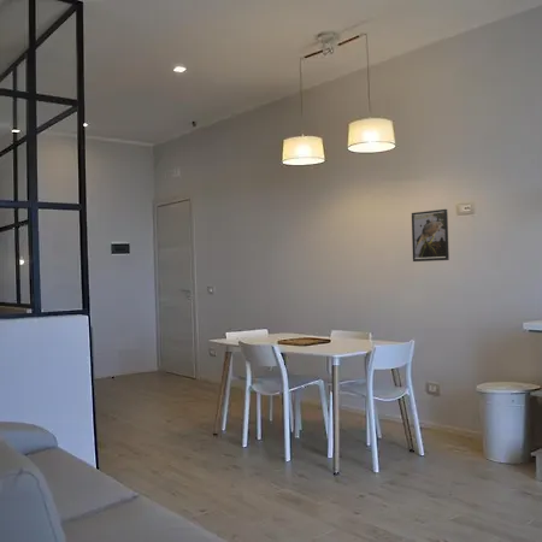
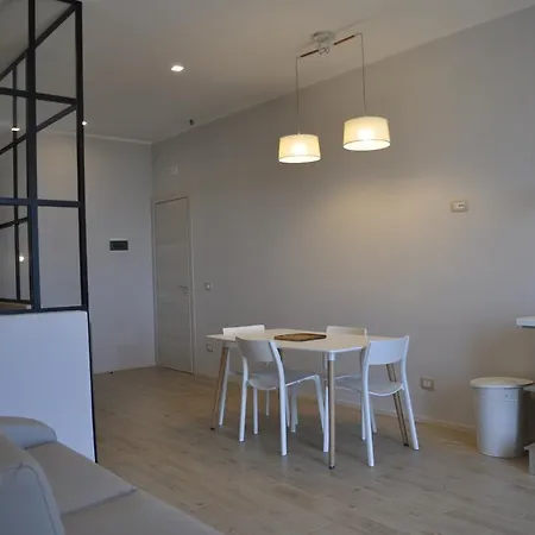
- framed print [411,208,450,263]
